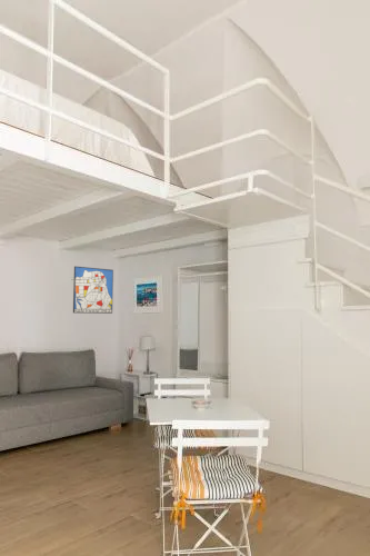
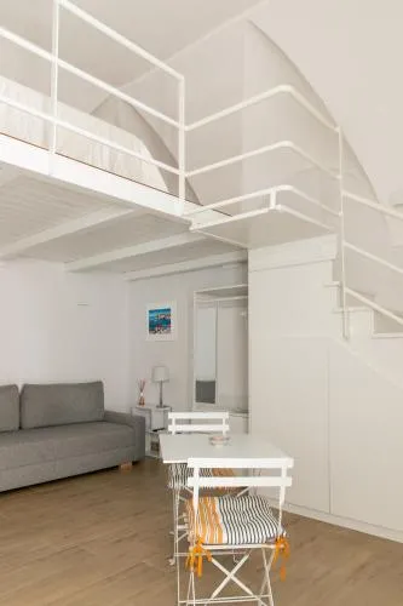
- wall art [72,265,114,315]
